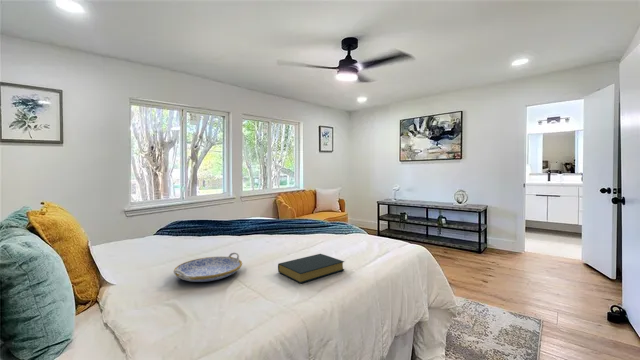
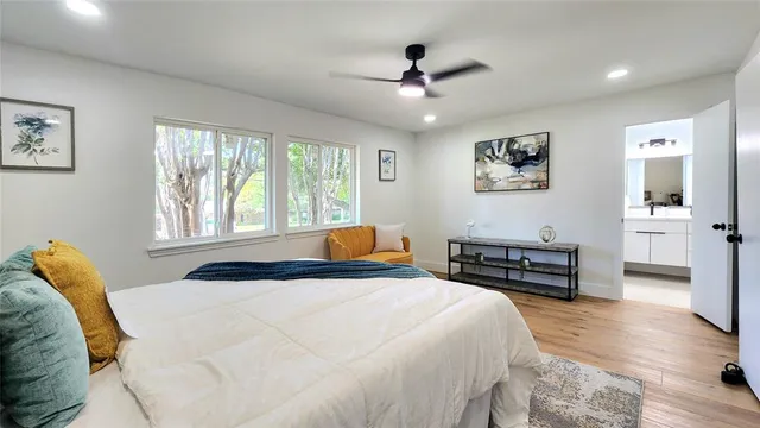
- serving tray [173,252,243,283]
- hardback book [277,253,345,284]
